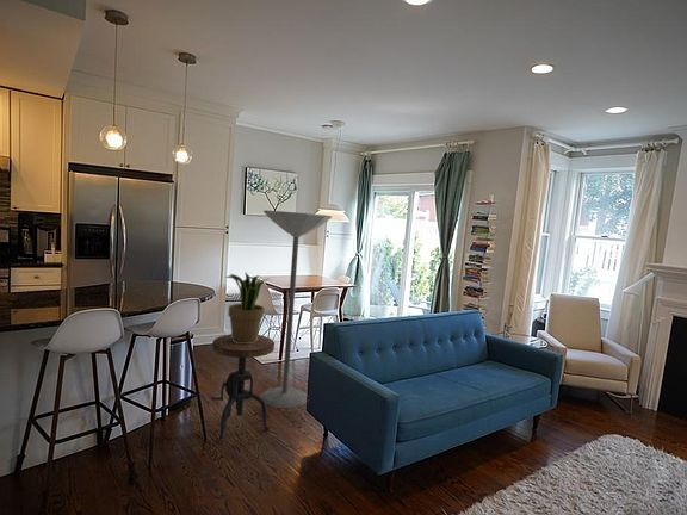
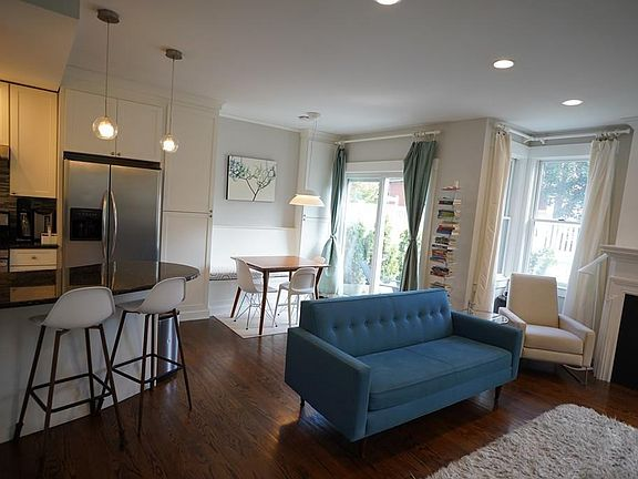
- floor lamp [259,210,333,409]
- potted plant [224,271,270,343]
- side table [210,333,276,443]
